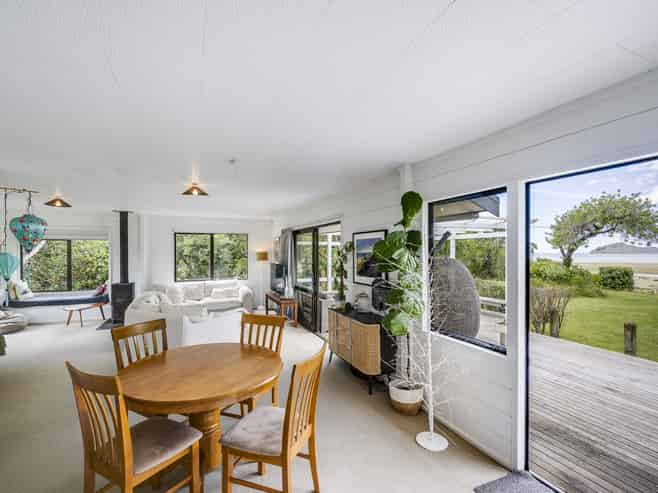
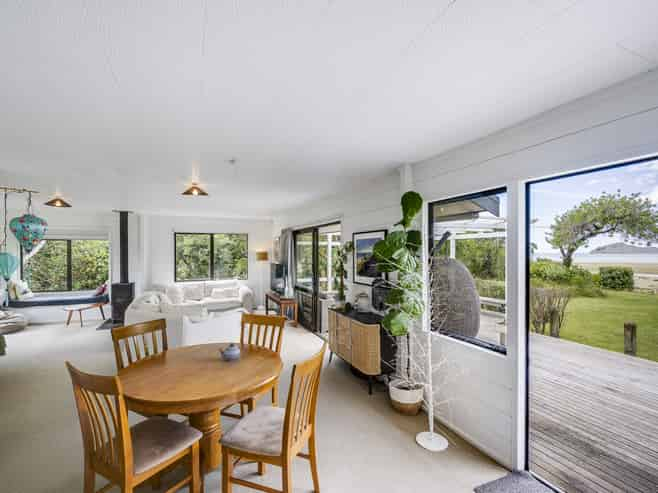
+ teapot [217,342,246,362]
